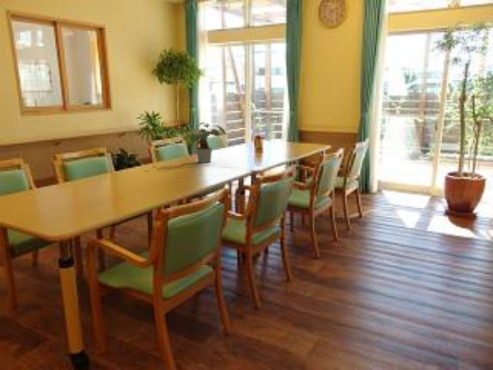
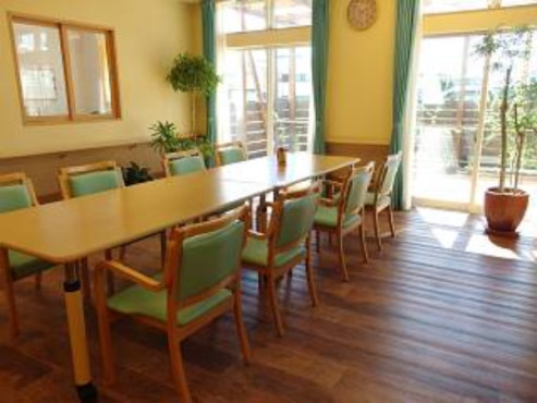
- potted plant [182,121,227,164]
